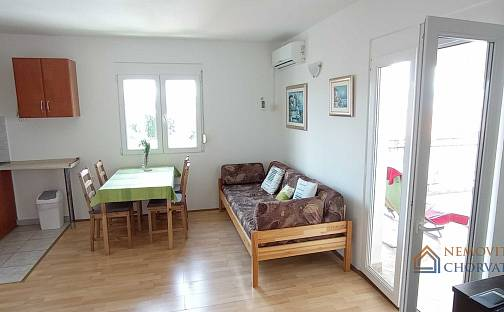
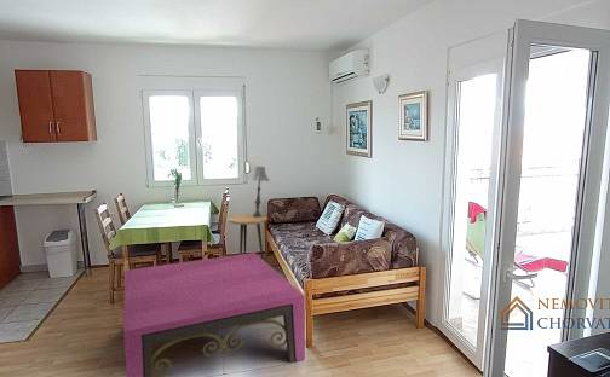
+ coffee table [122,251,306,377]
+ side table [226,213,269,260]
+ table lamp [248,166,270,218]
